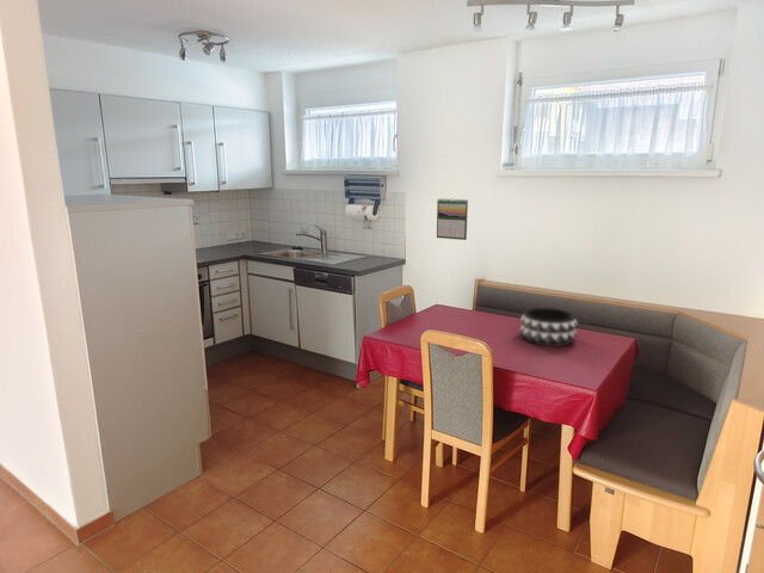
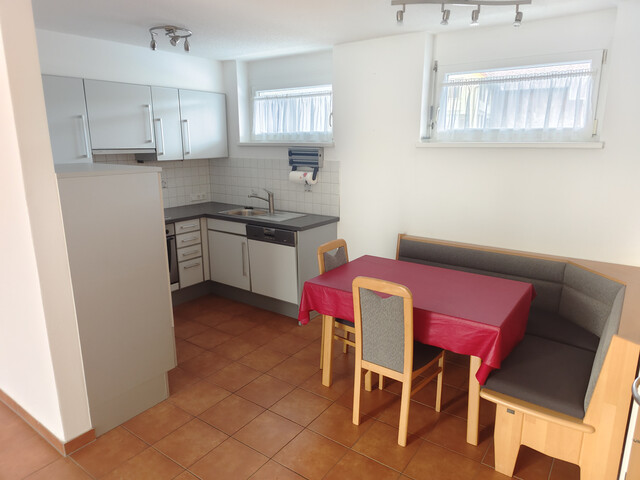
- calendar [436,197,469,241]
- decorative bowl [519,307,579,347]
